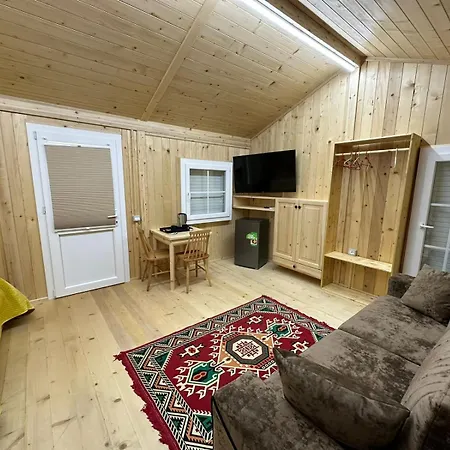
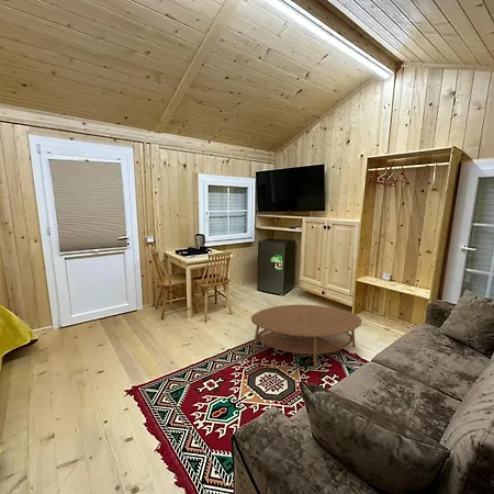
+ coffee table [250,304,362,370]
